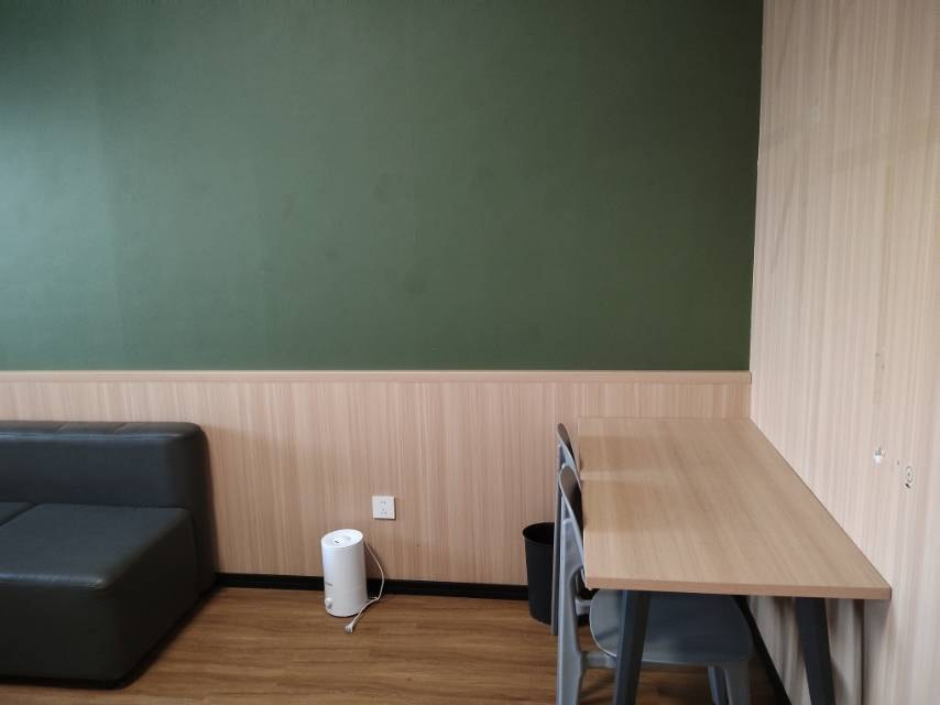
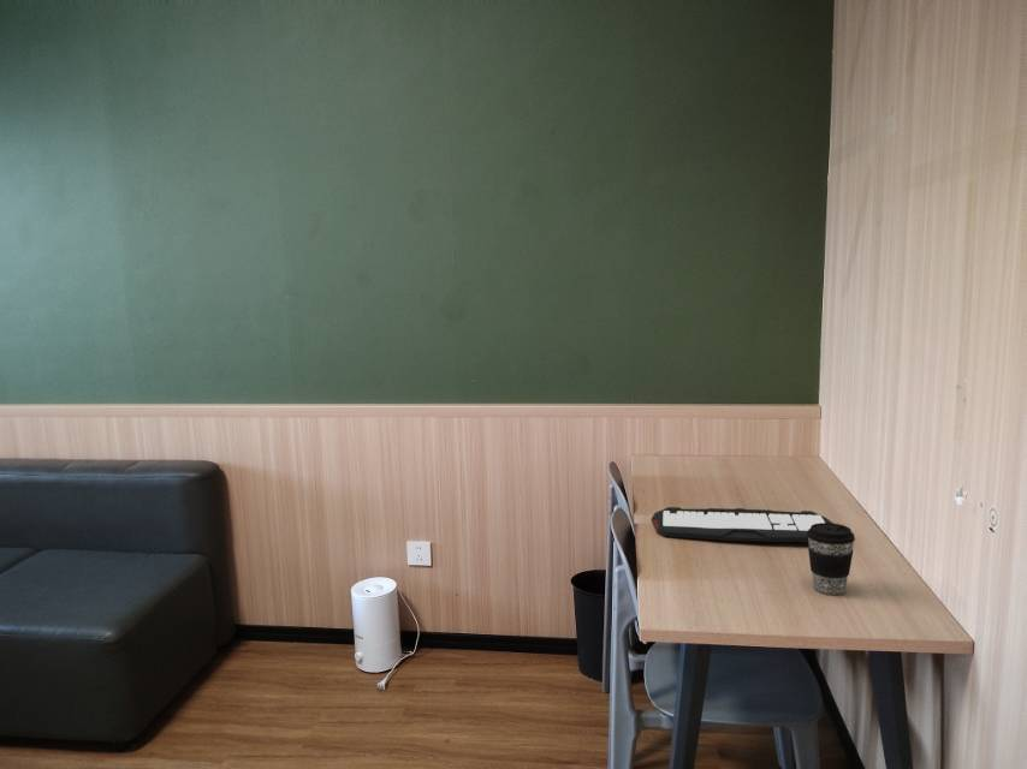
+ keyboard [651,506,833,543]
+ coffee cup [807,521,856,596]
